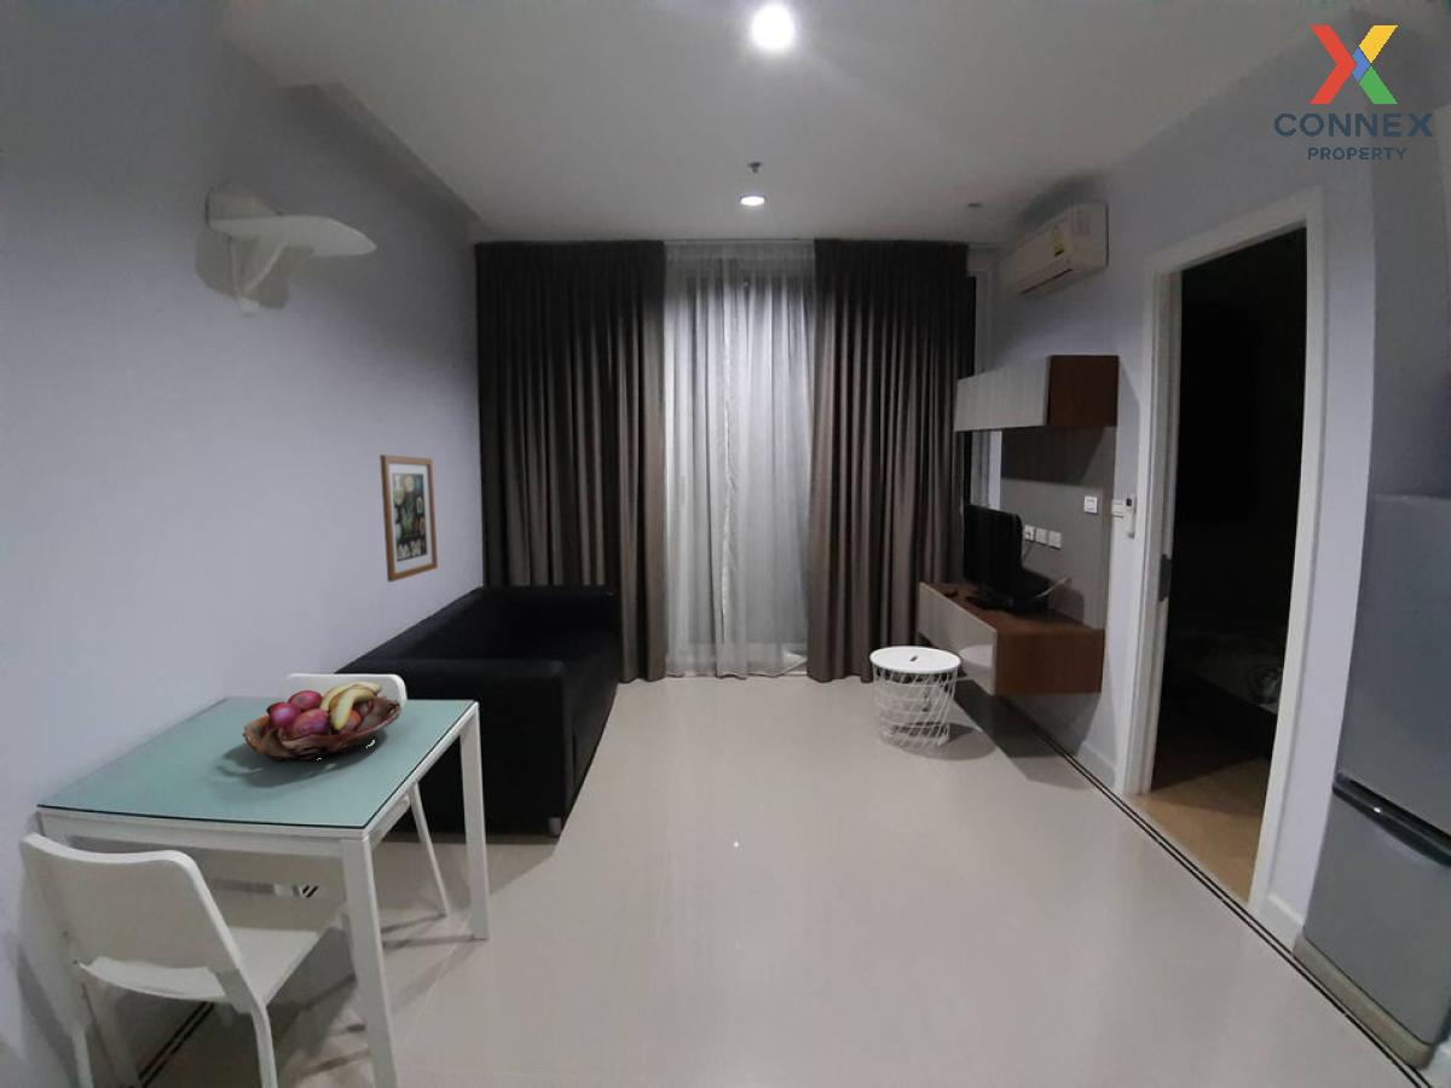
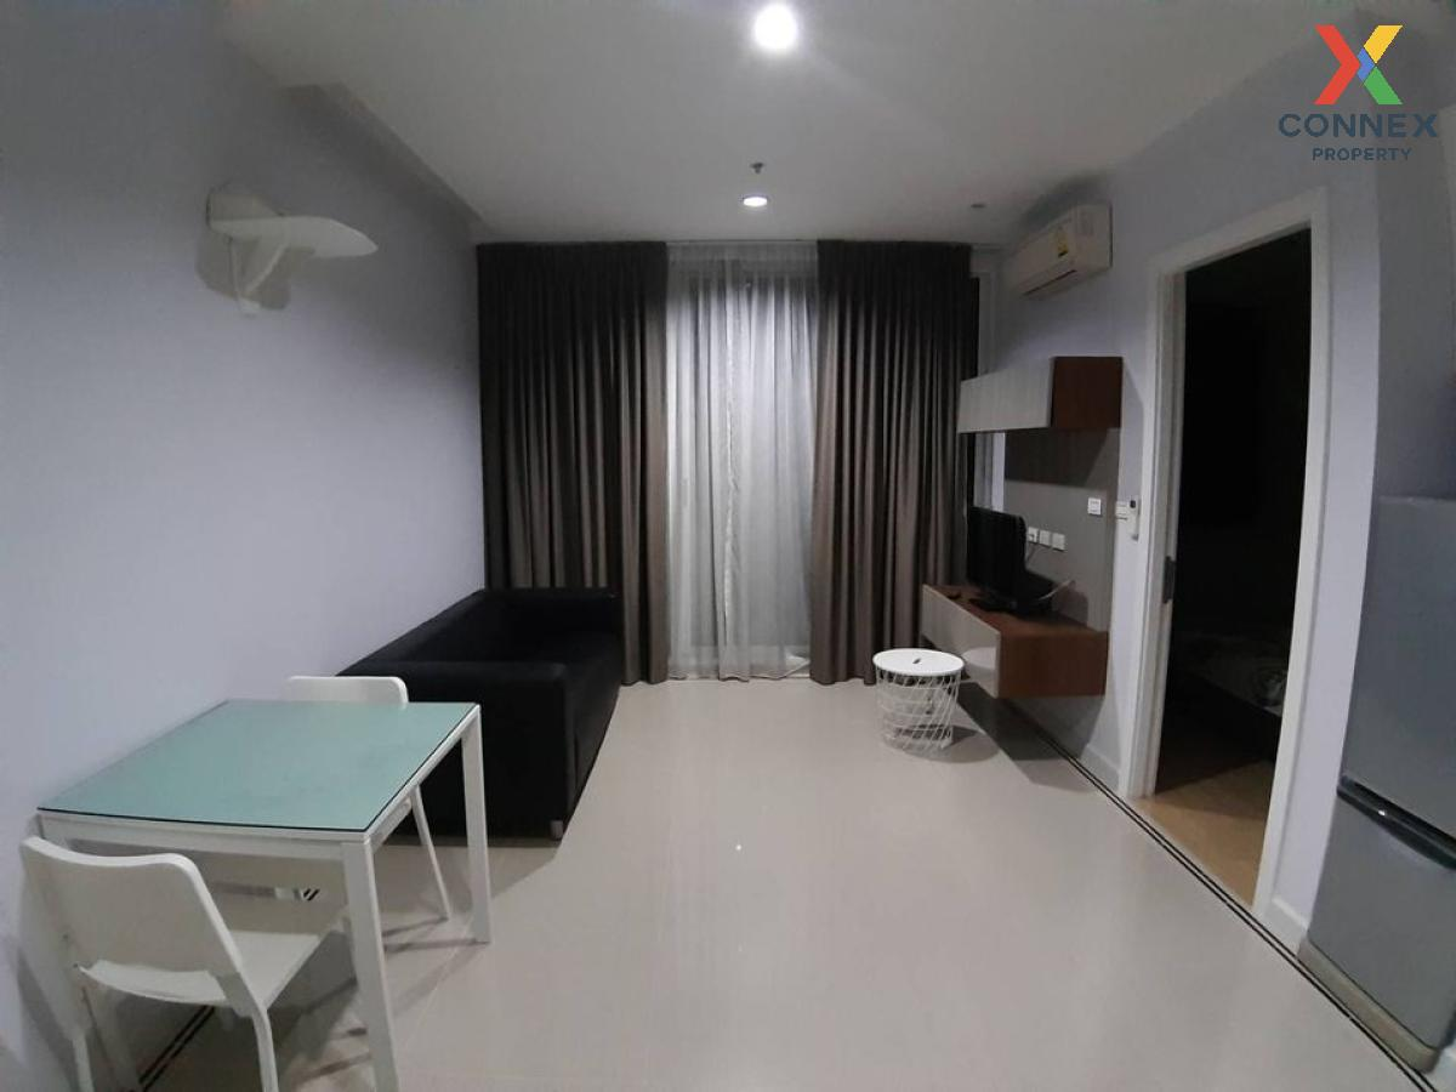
- wall art [378,453,439,583]
- fruit basket [241,681,403,762]
